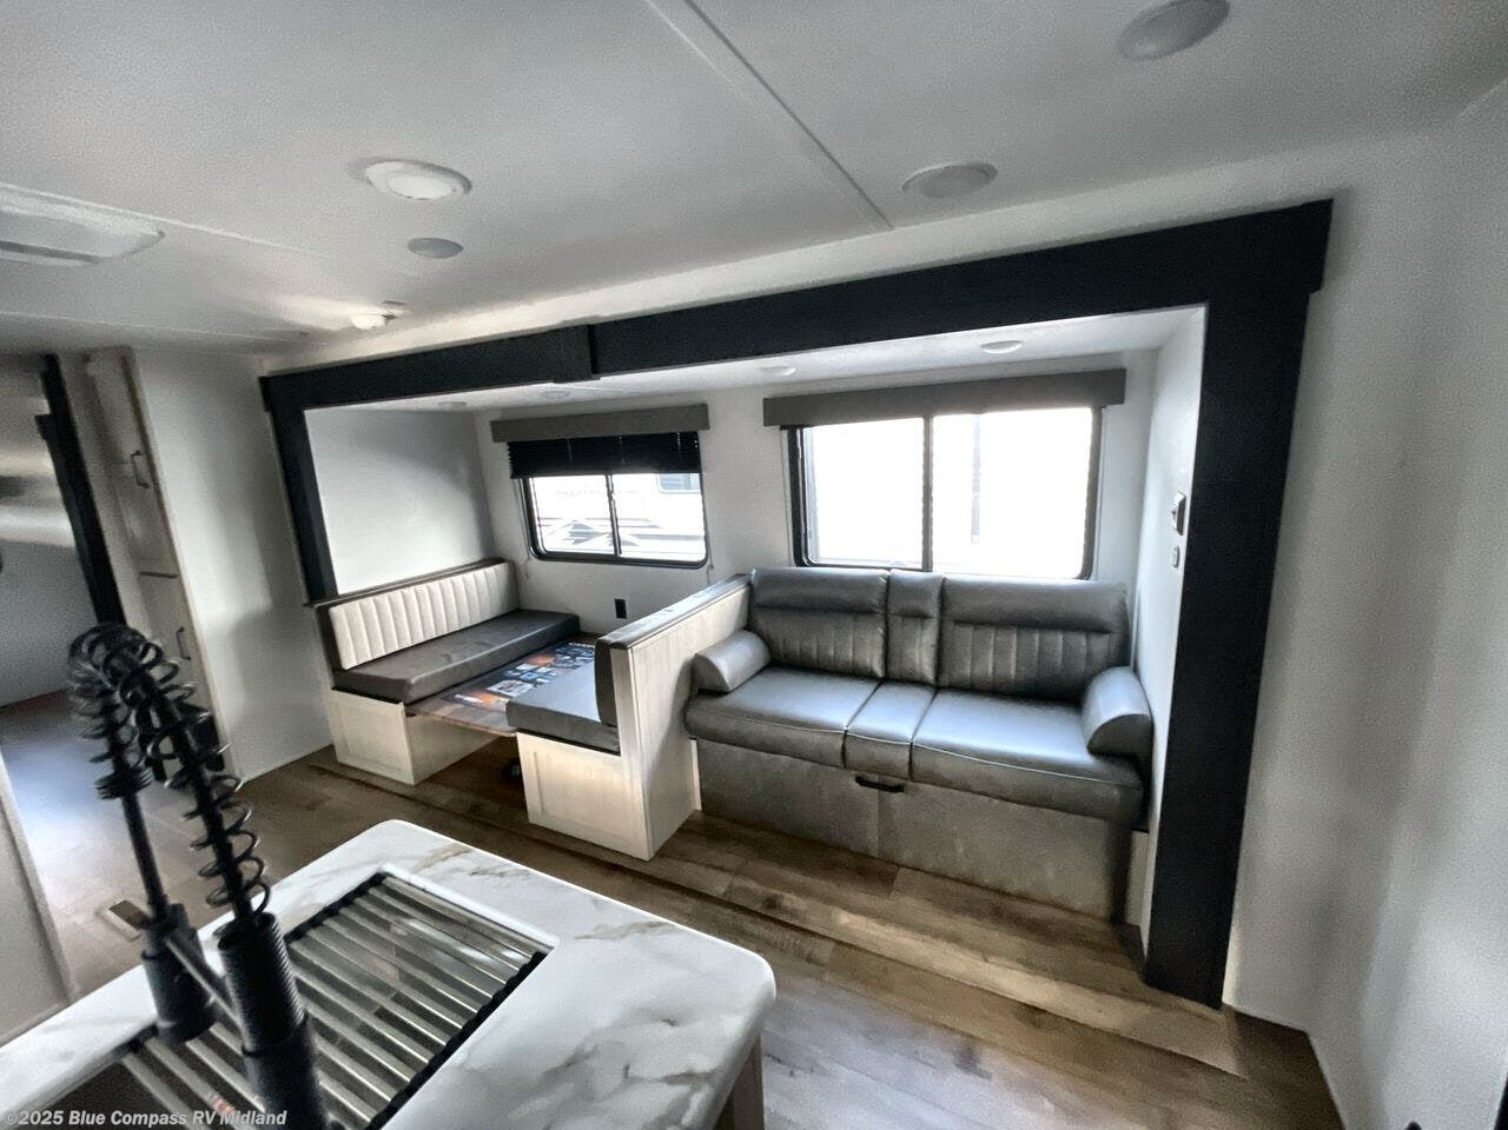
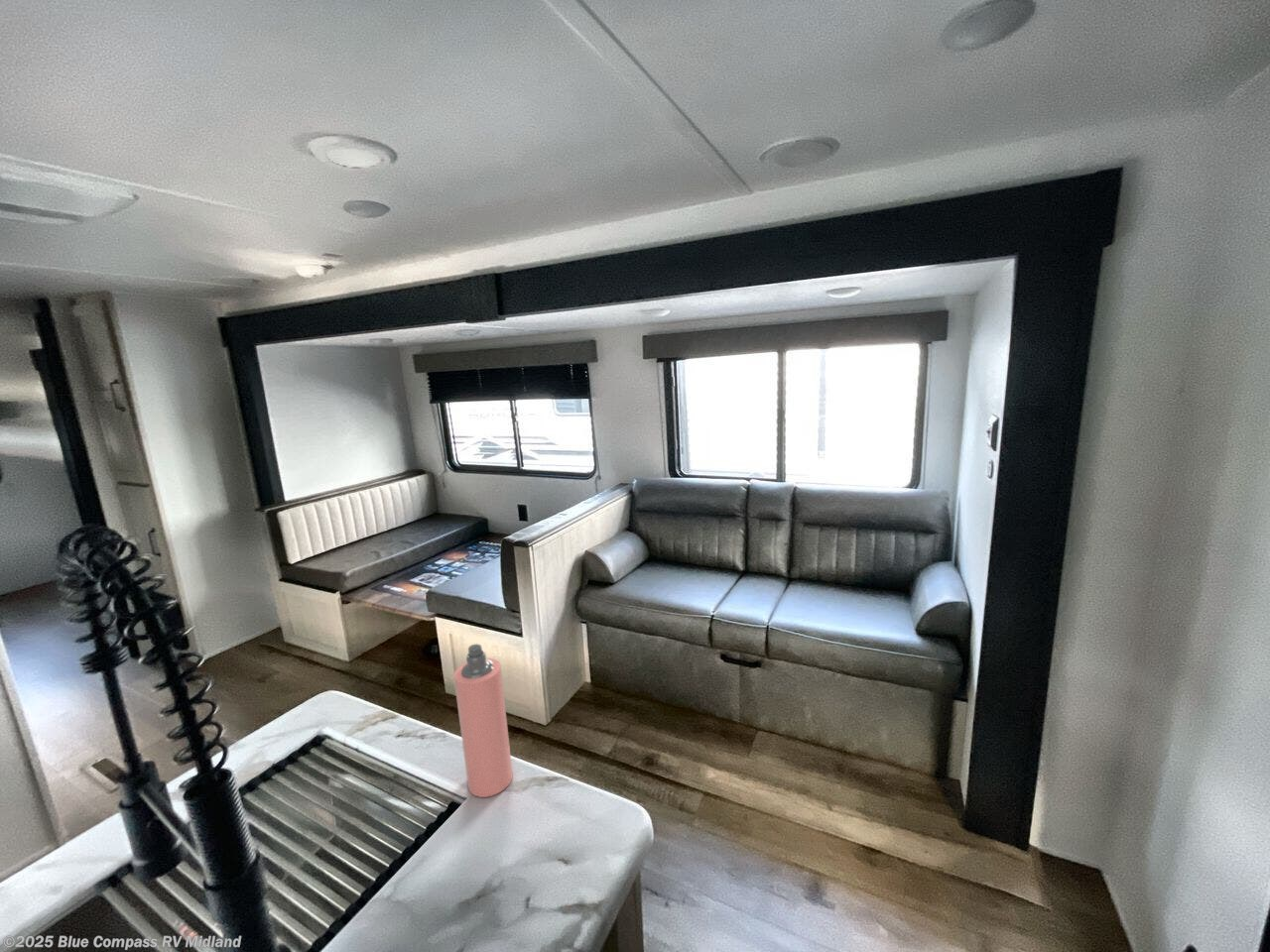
+ spray bottle [452,643,514,798]
